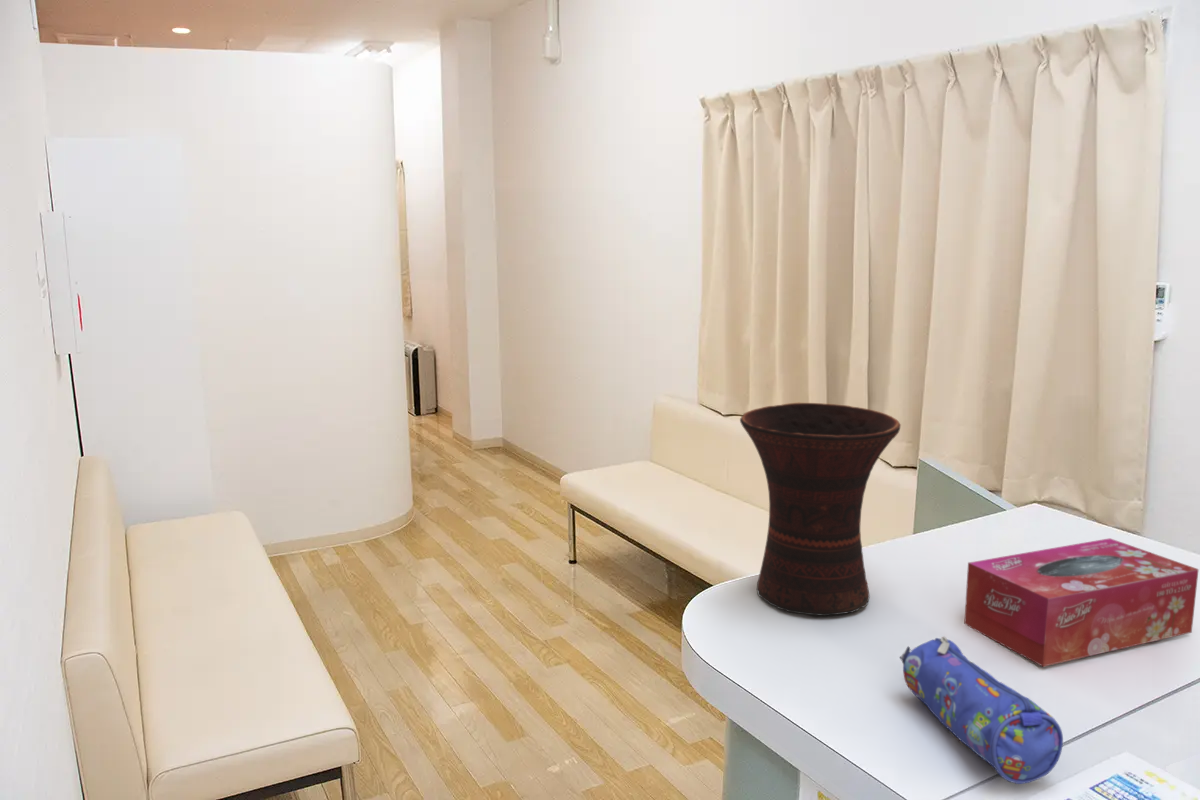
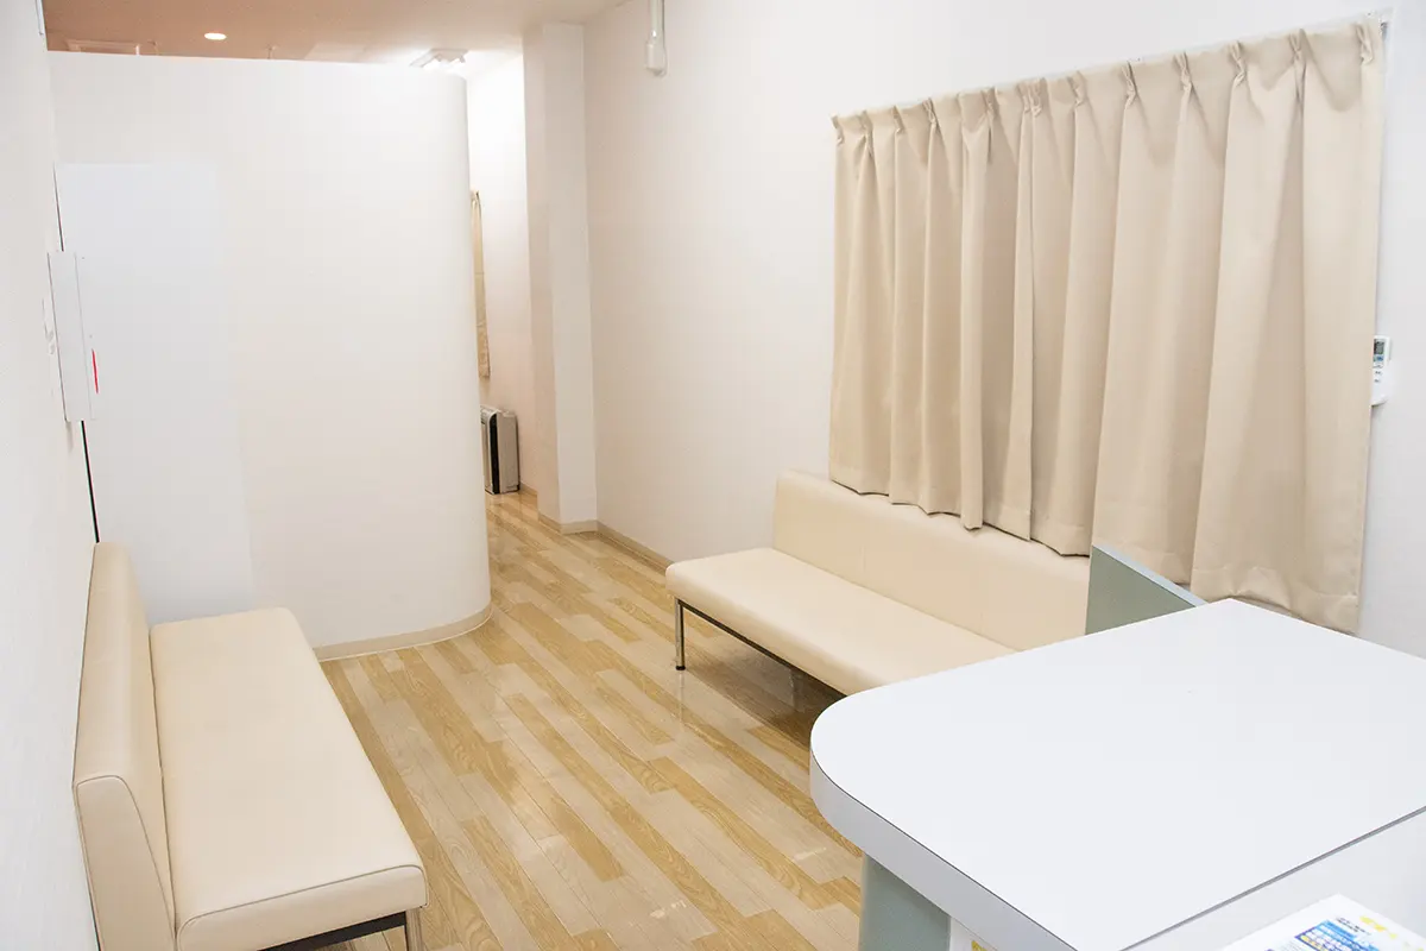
- vase [739,402,902,617]
- tissue box [963,537,1200,667]
- pencil case [899,635,1064,785]
